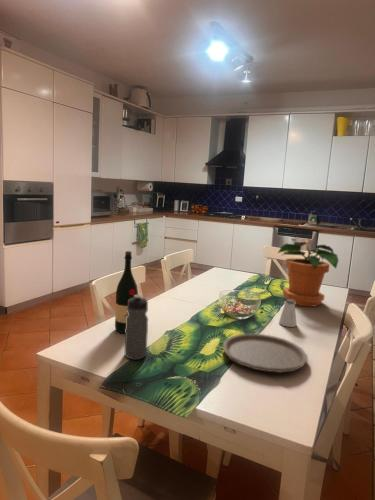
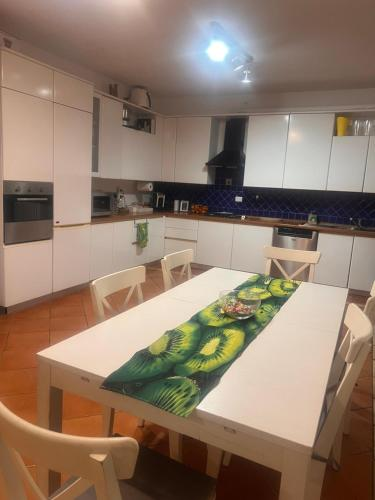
- water bottle [124,294,149,361]
- saltshaker [278,299,298,328]
- potted plant [277,241,340,308]
- plate [221,333,309,374]
- wine bottle [114,250,139,334]
